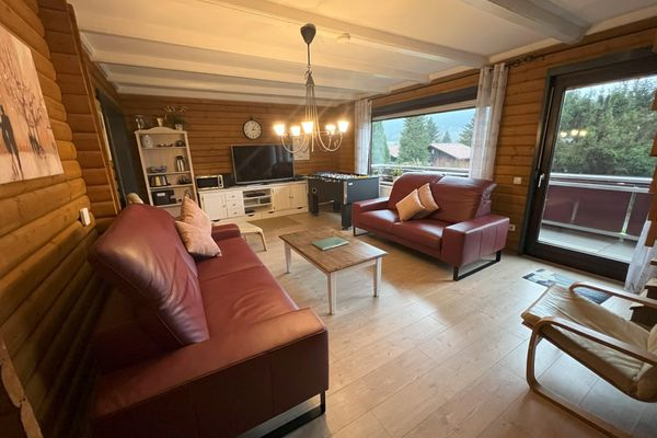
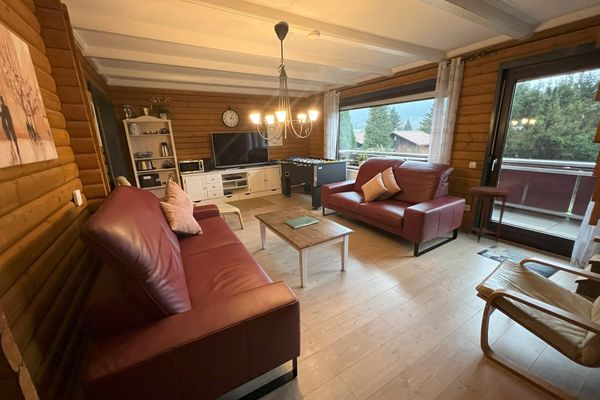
+ side table [465,186,511,244]
